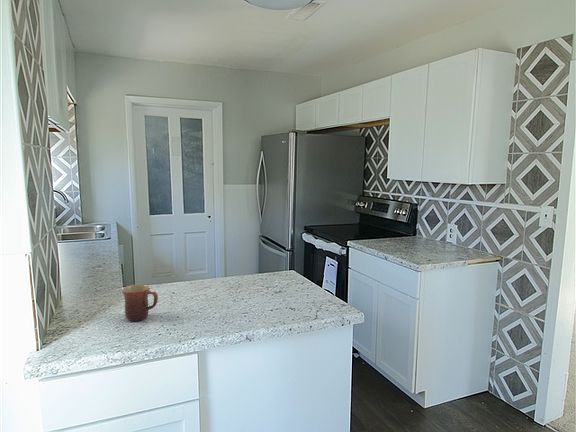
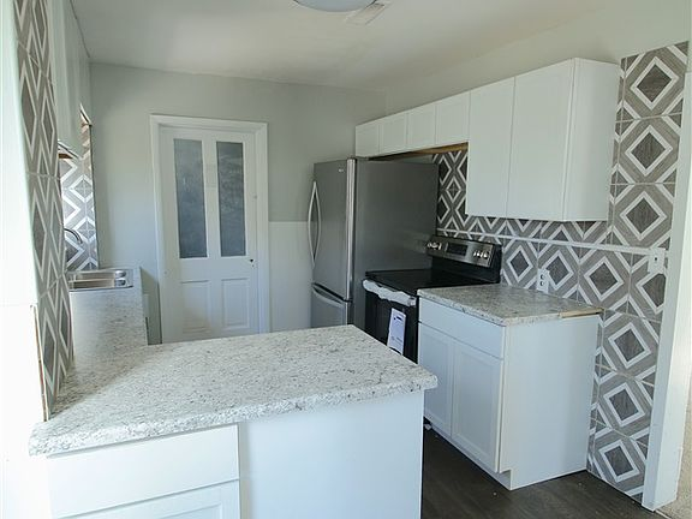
- mug [121,283,159,322]
